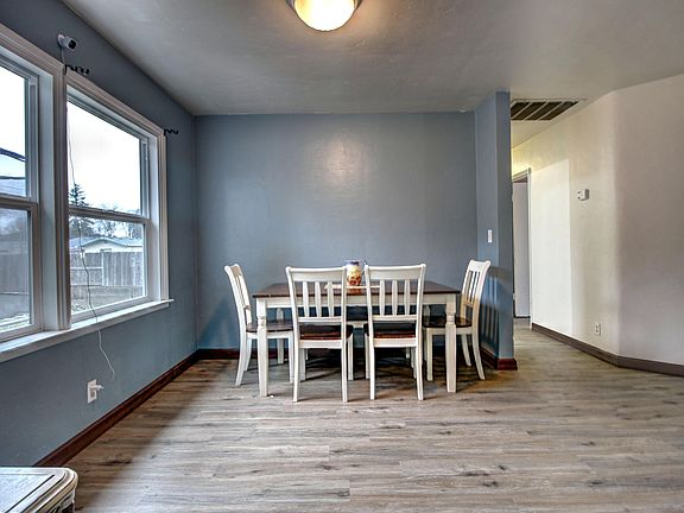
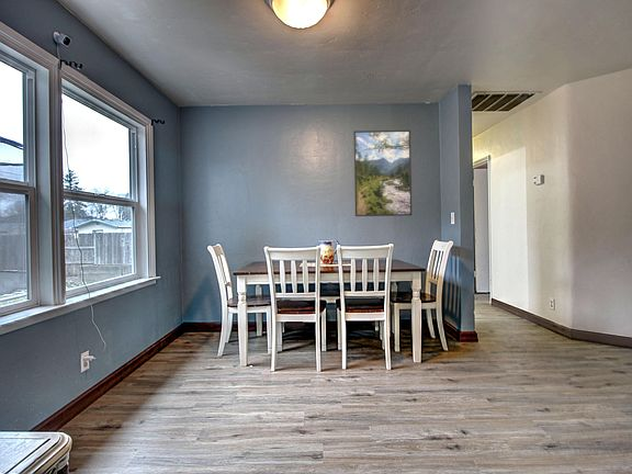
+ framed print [352,129,413,217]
